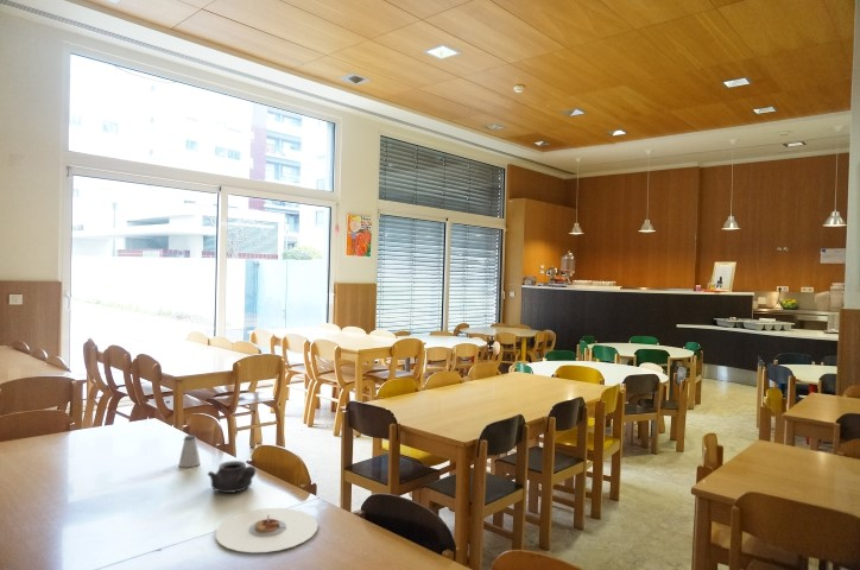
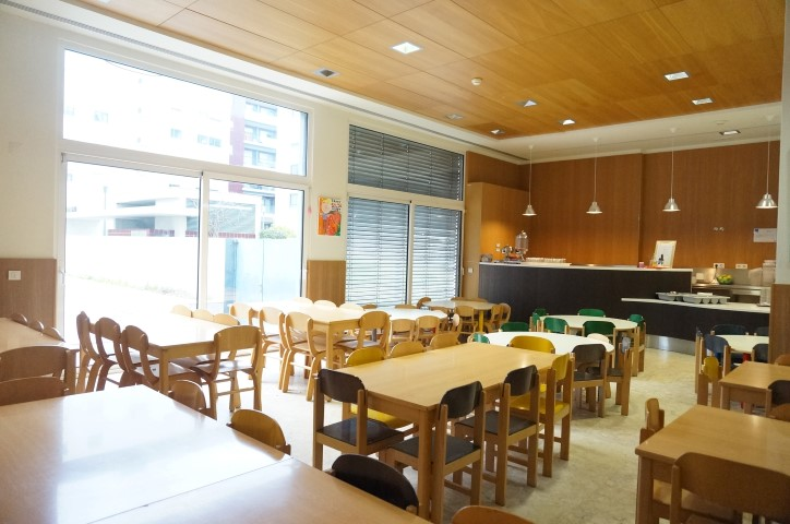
- plate [215,507,320,553]
- teapot [207,460,257,494]
- saltshaker [177,433,201,468]
